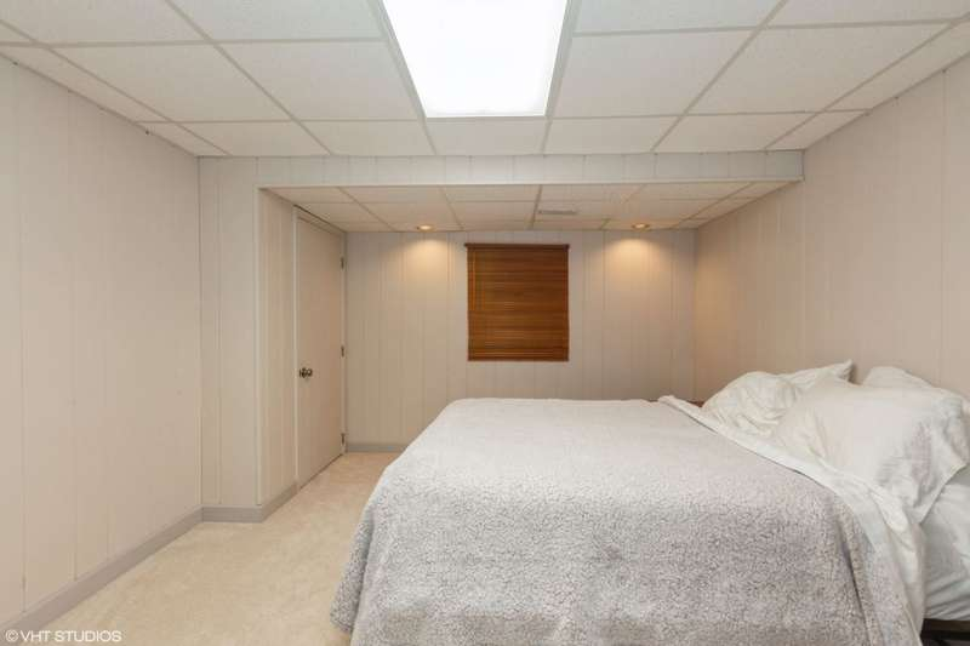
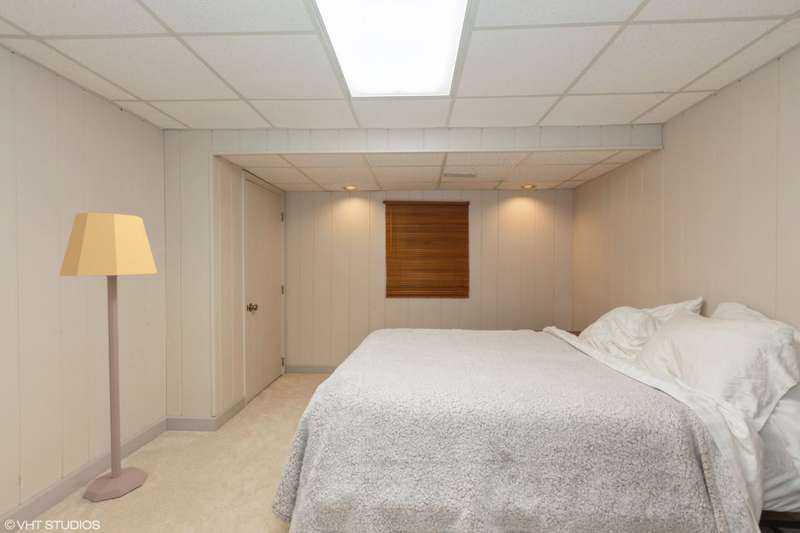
+ lamp [58,212,158,503]
